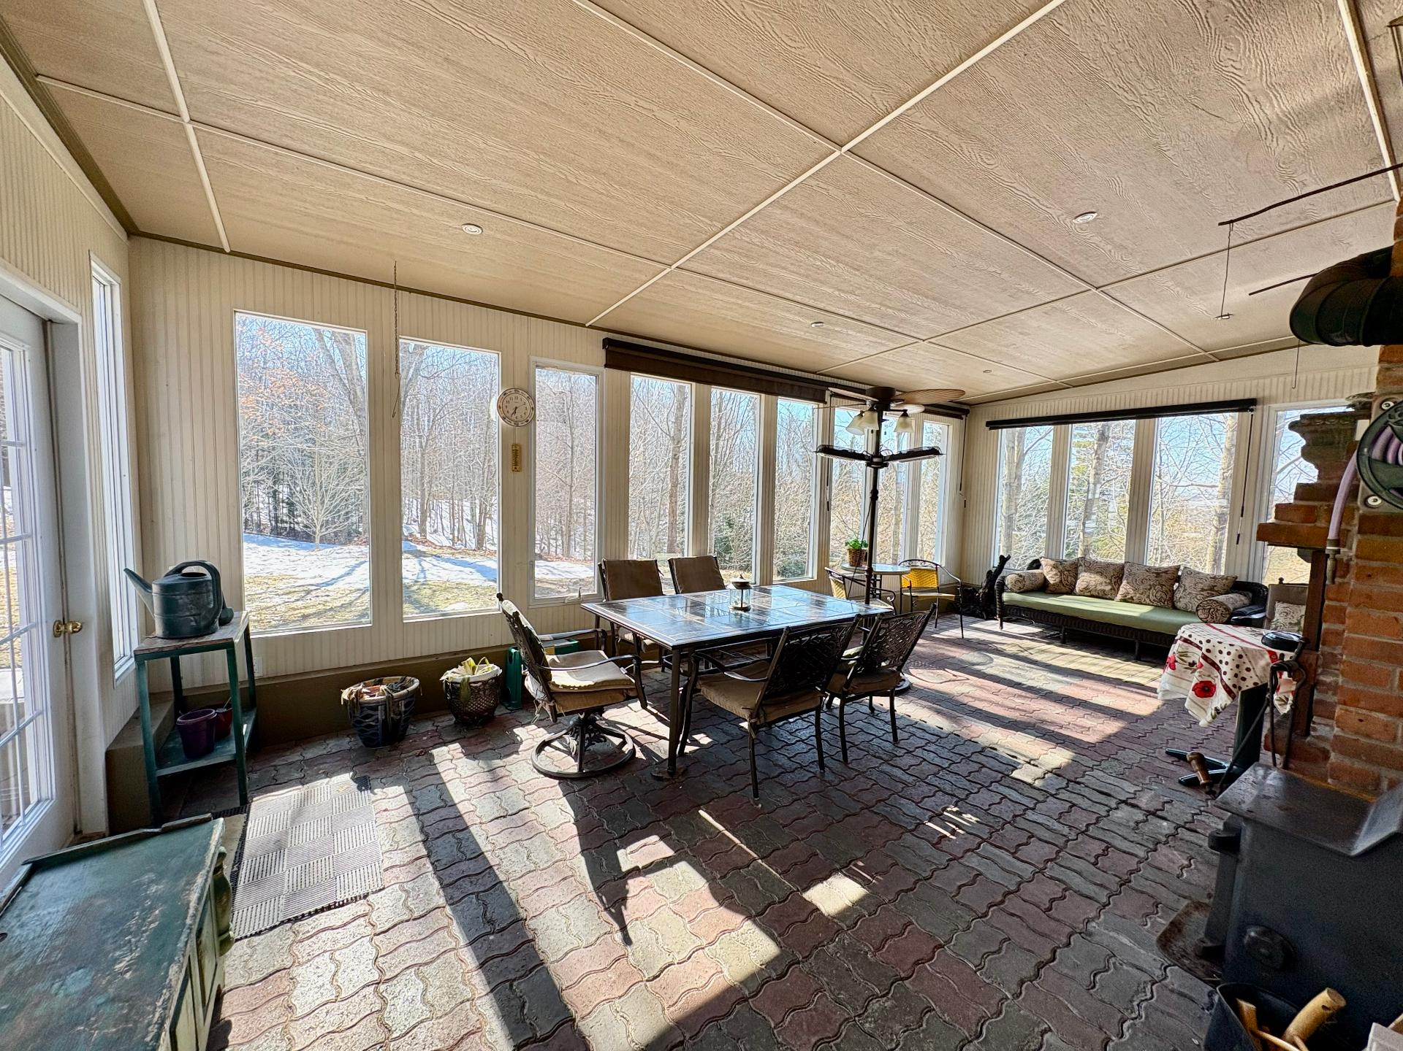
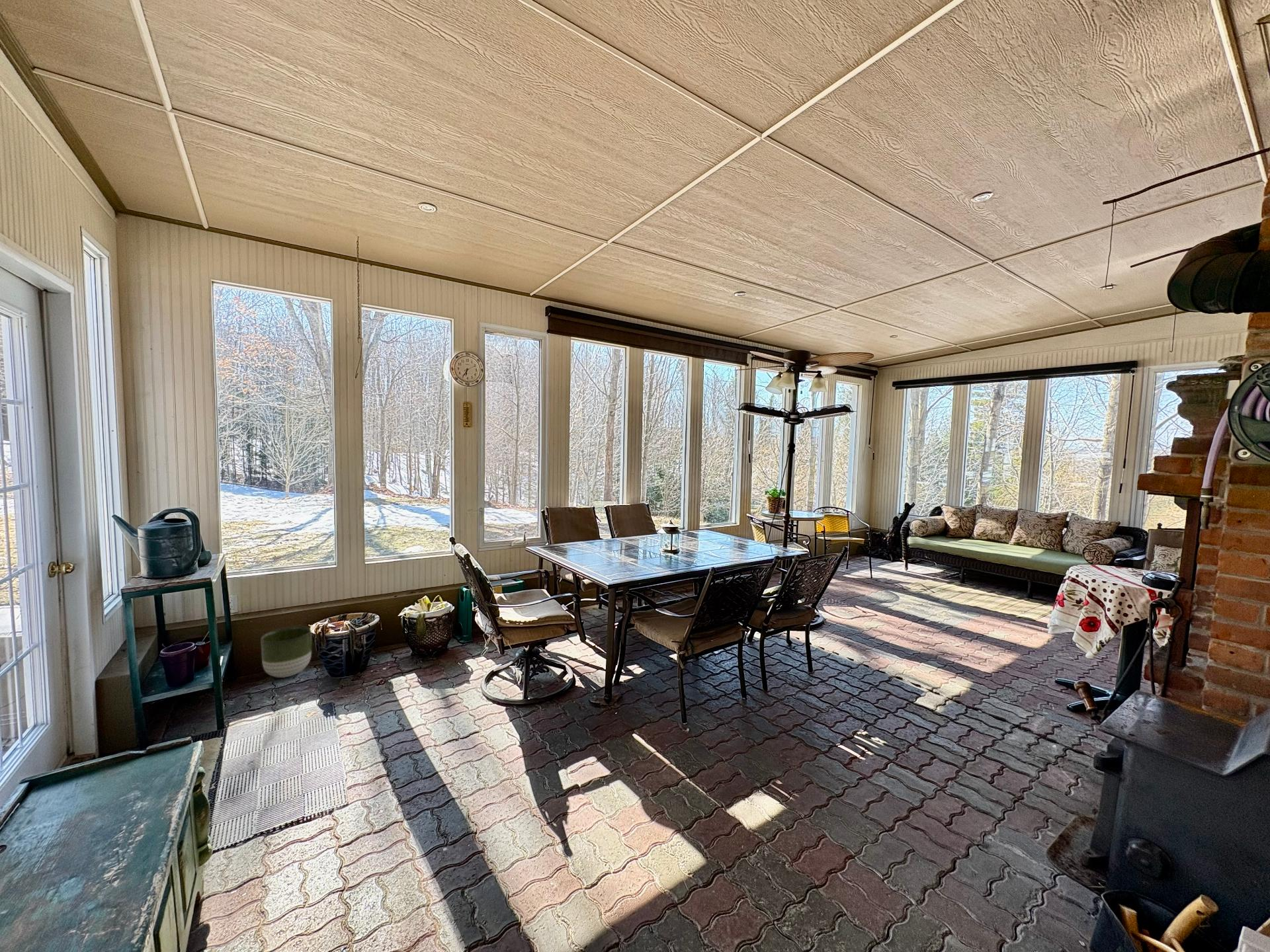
+ planter [261,625,312,678]
